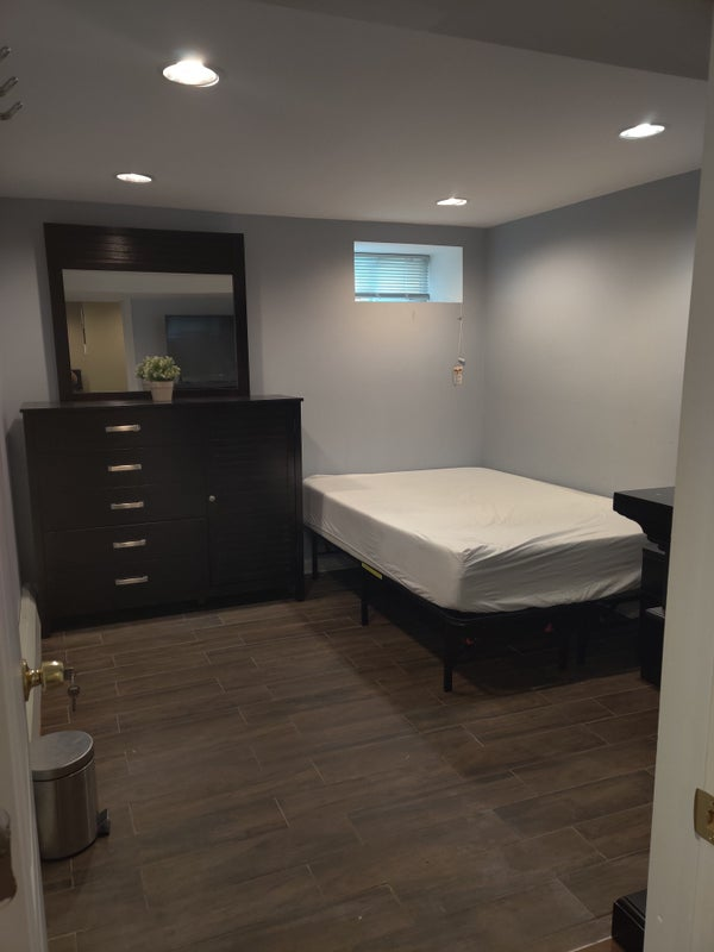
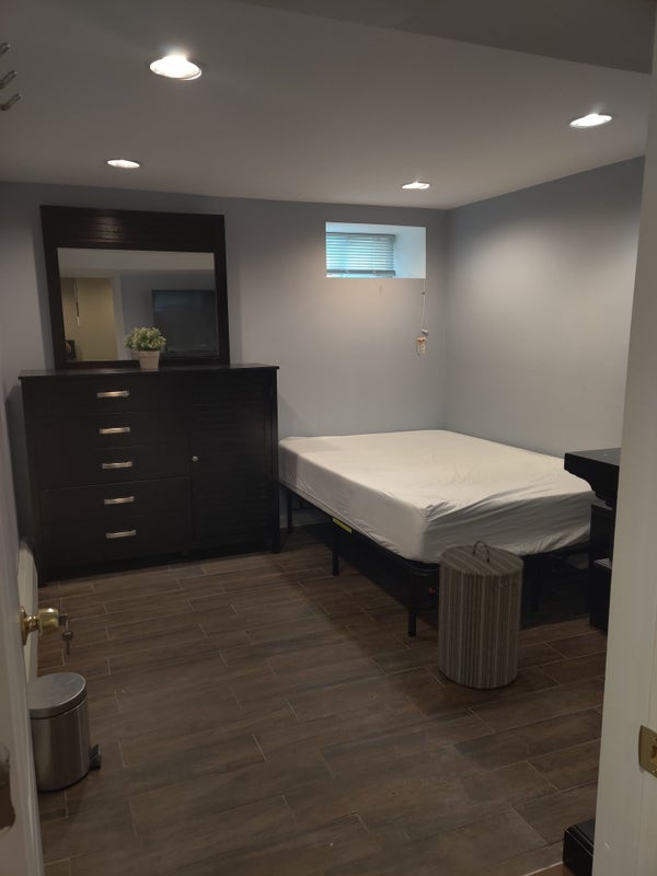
+ laundry hamper [436,540,525,690]
